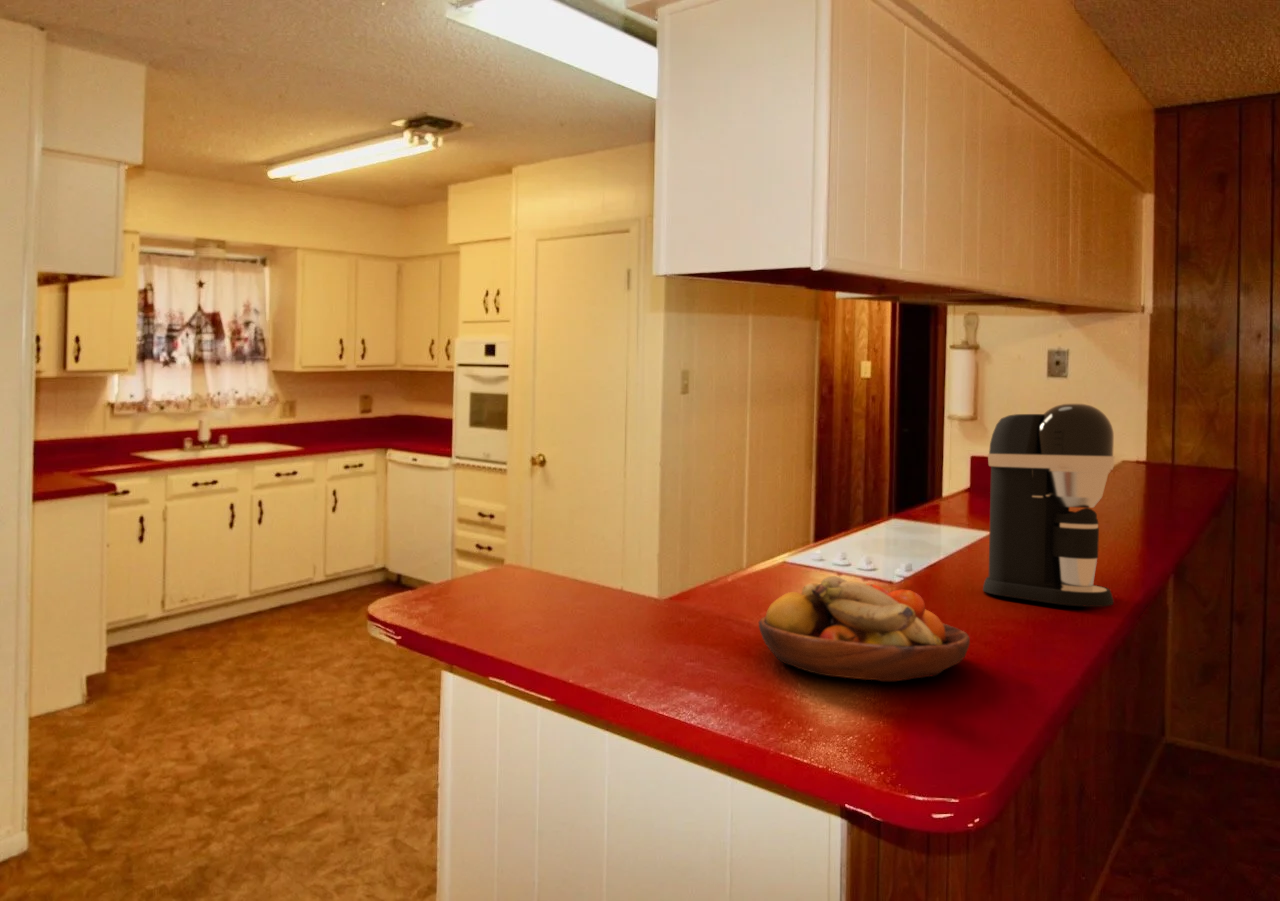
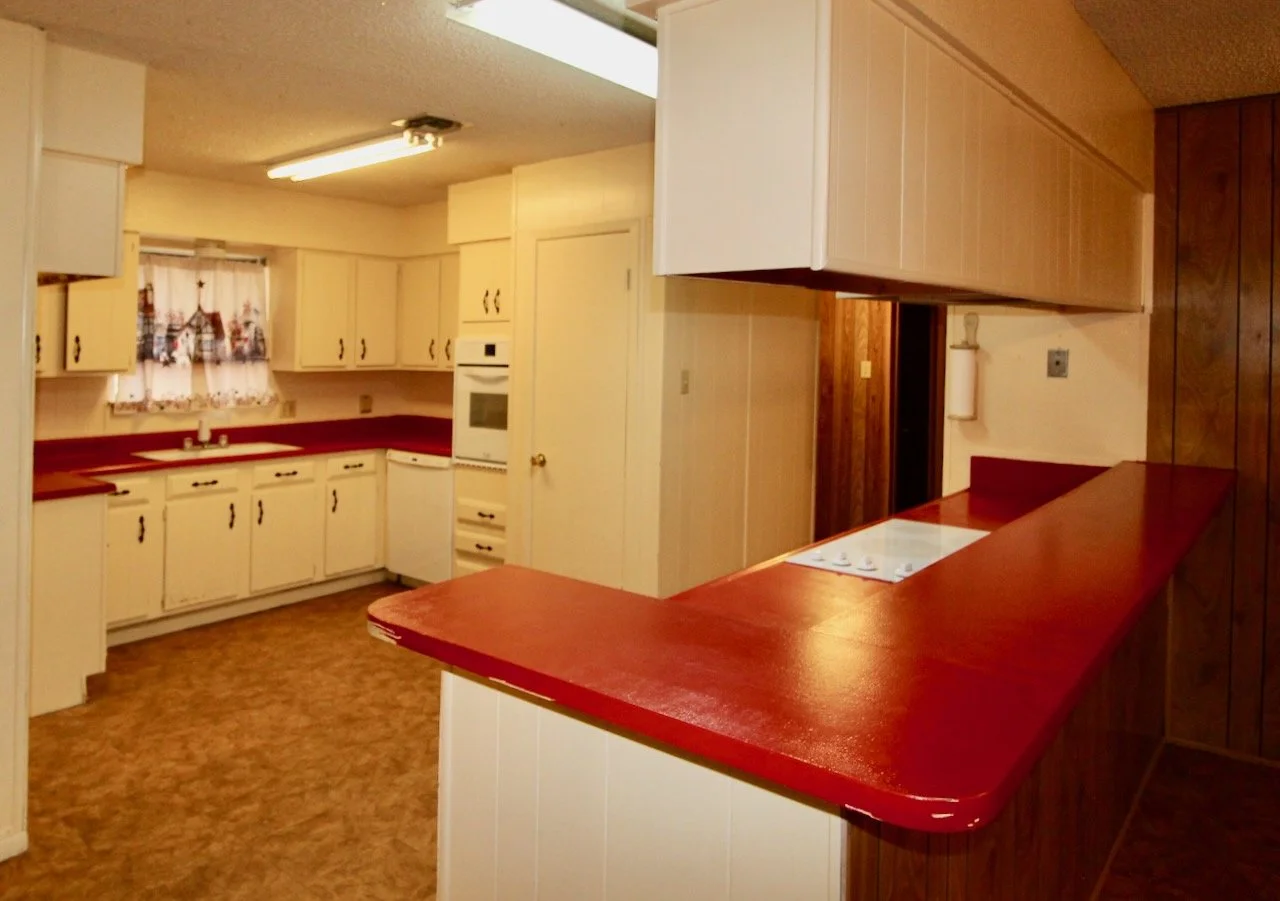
- coffee maker [982,403,1116,608]
- fruit bowl [758,575,971,682]
